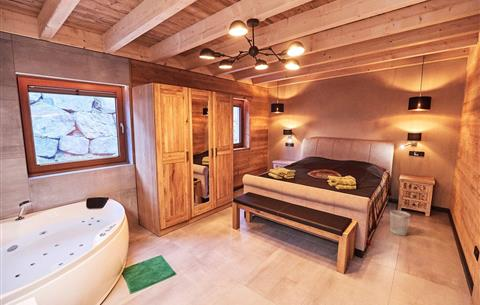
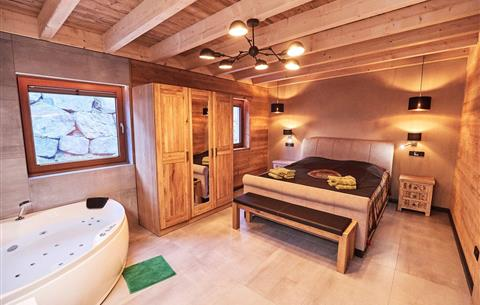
- wastebasket [389,209,411,236]
